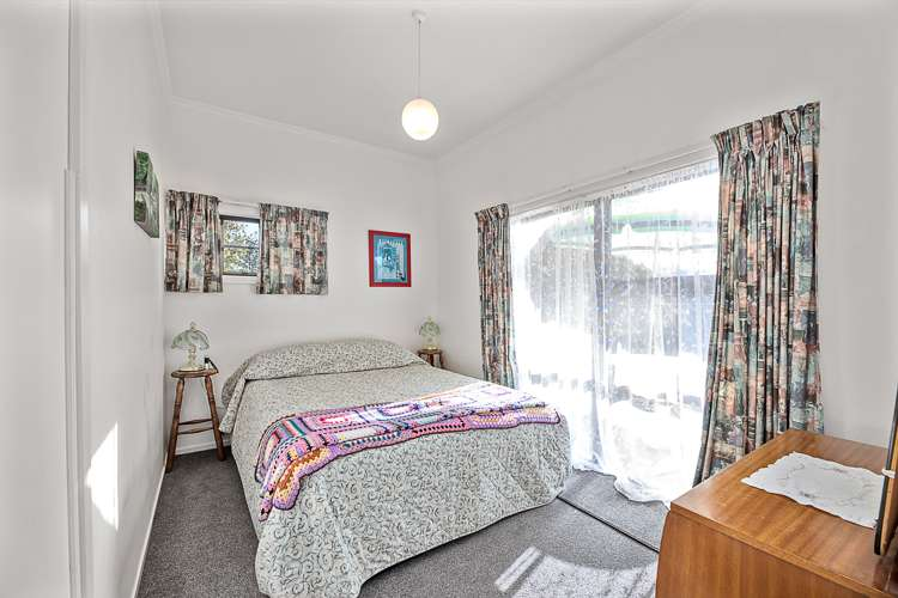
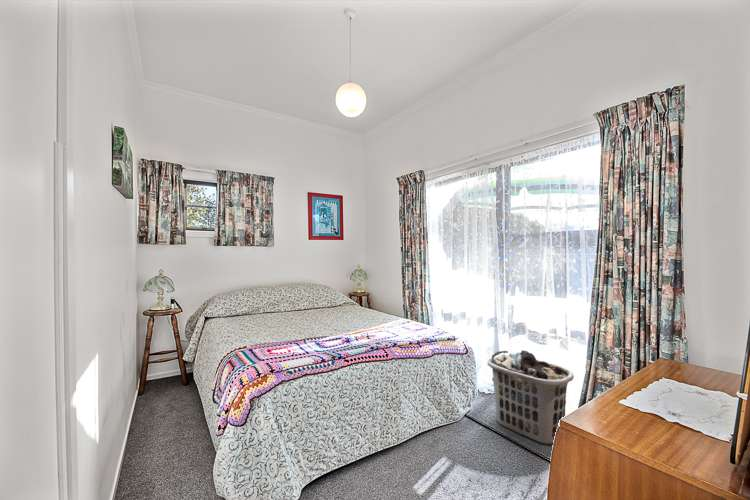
+ clothes hamper [487,349,575,446]
